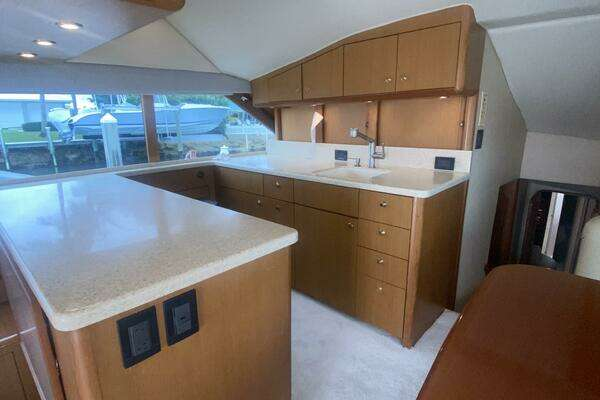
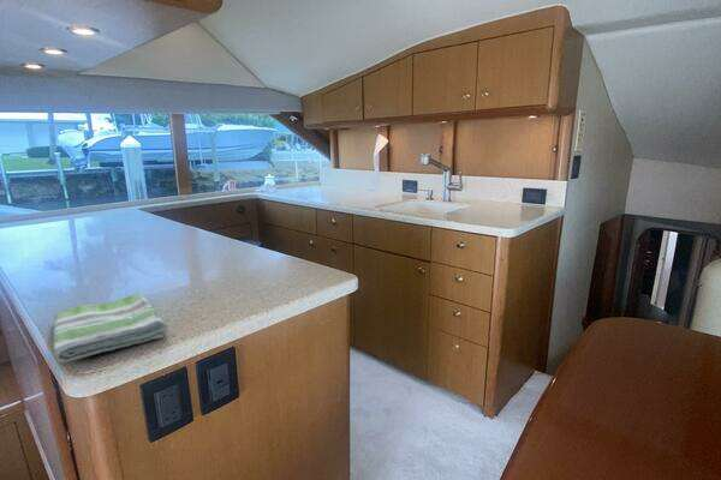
+ dish towel [52,293,169,364]
